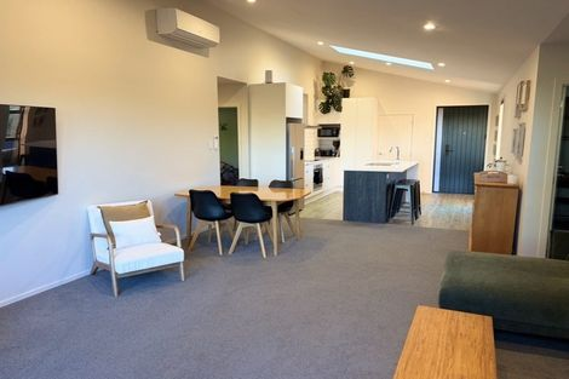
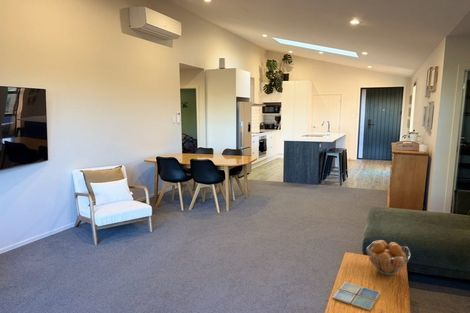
+ drink coaster [332,281,381,312]
+ fruit basket [365,239,411,276]
